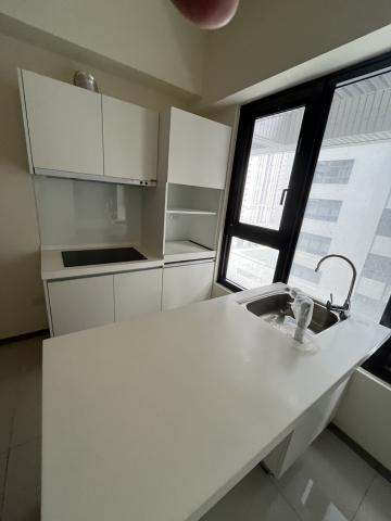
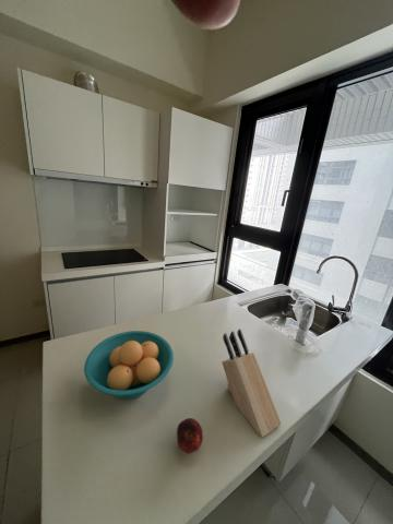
+ fruit bowl [83,330,175,401]
+ apple [176,417,204,454]
+ knife block [221,327,282,438]
